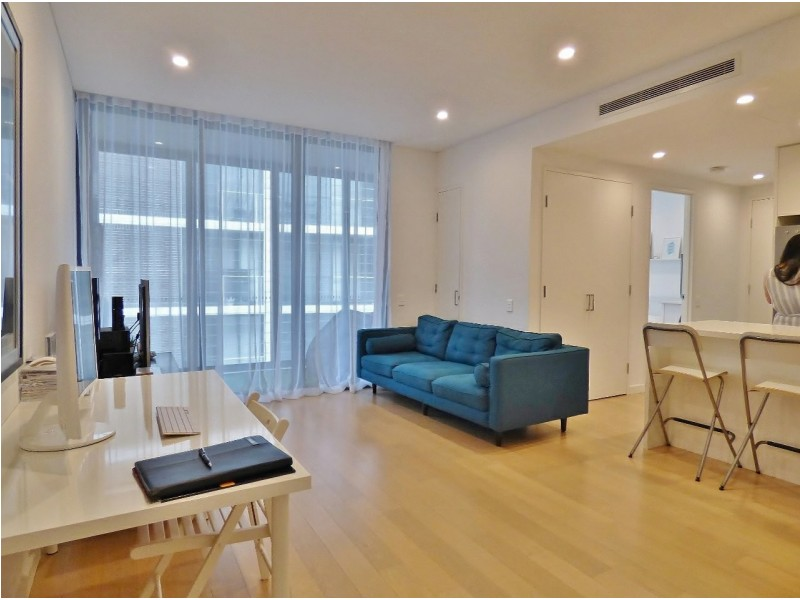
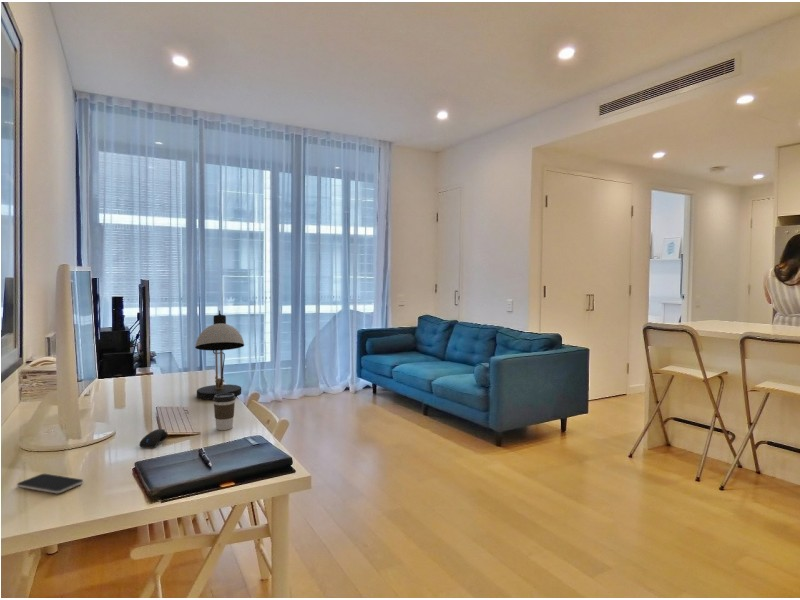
+ smartphone [16,473,84,494]
+ desk lamp [194,310,245,401]
+ coffee cup [212,393,236,431]
+ computer mouse [138,428,169,449]
